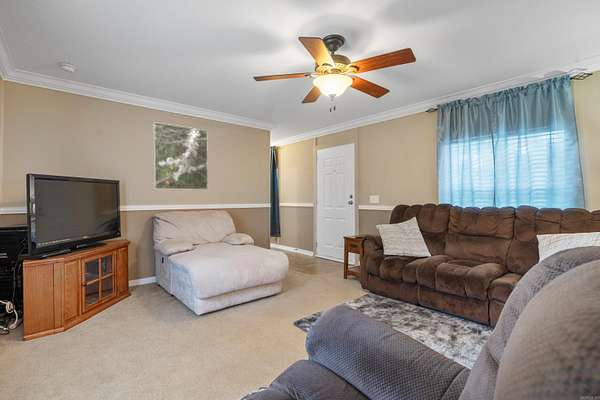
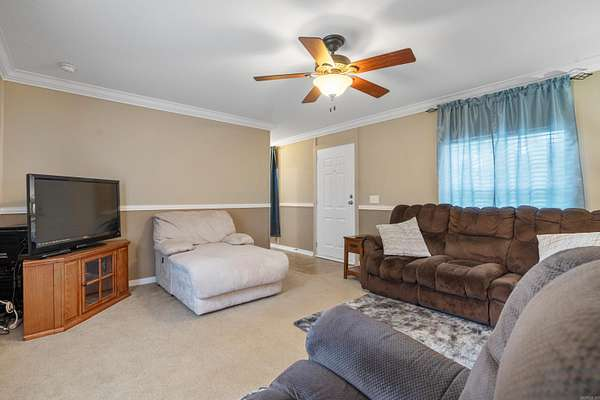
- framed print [153,121,209,191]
